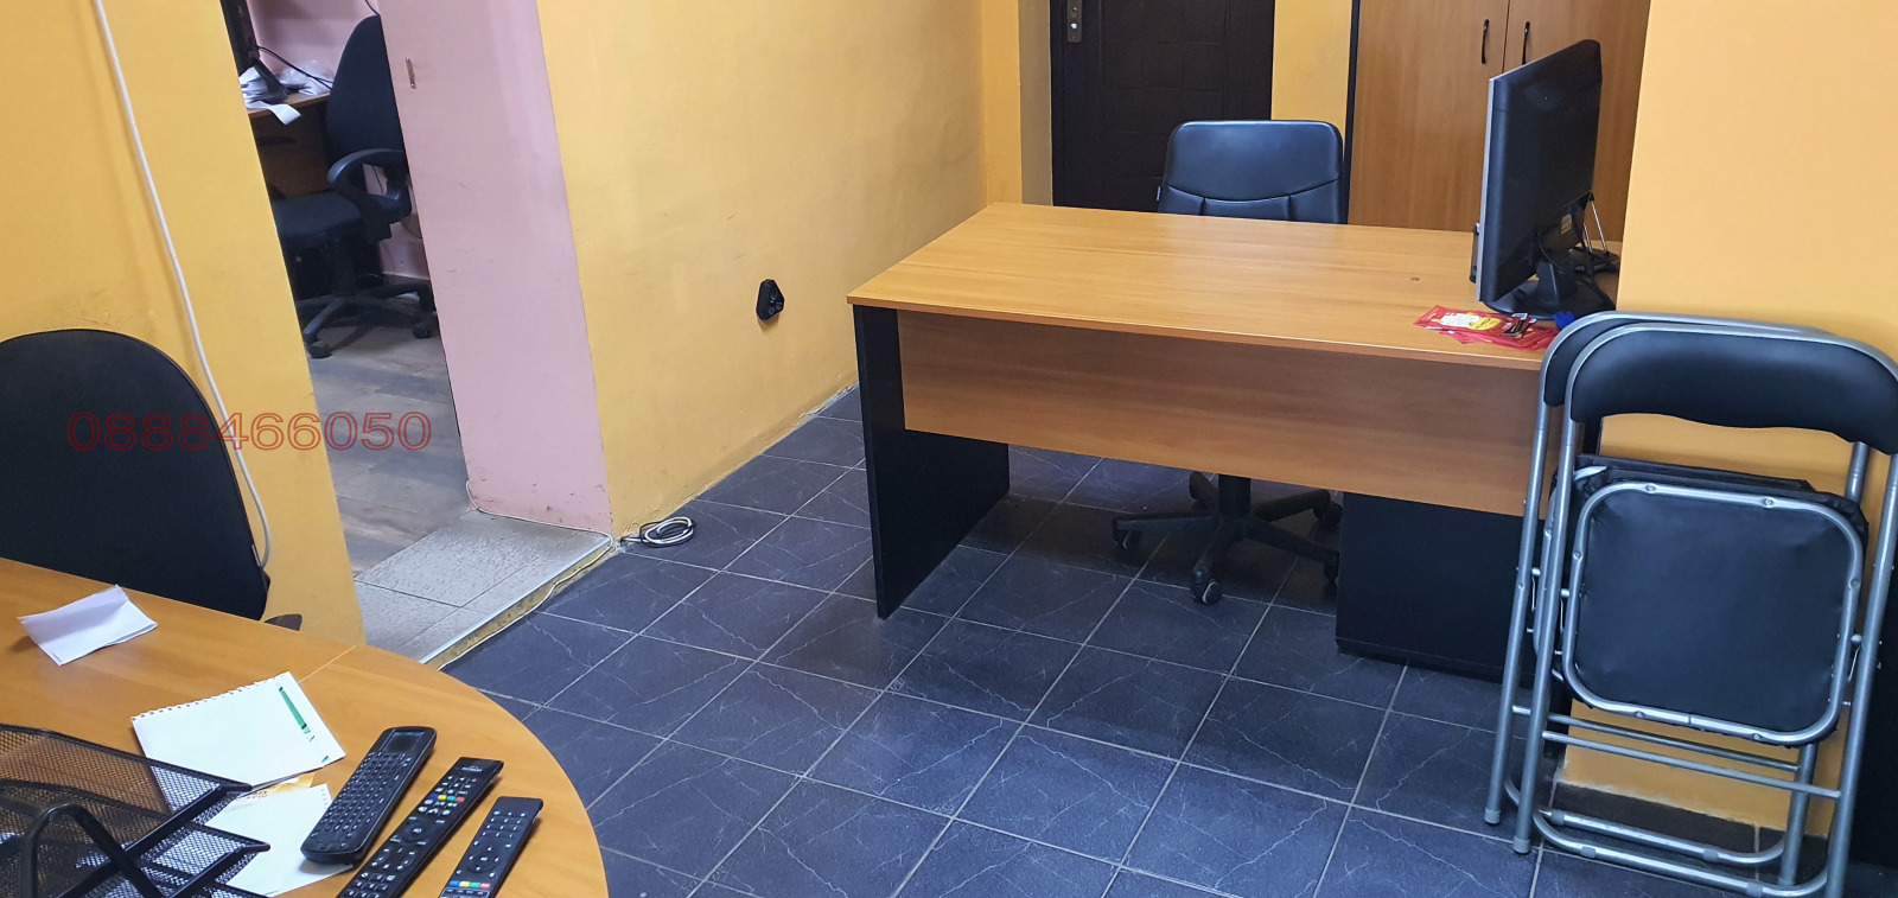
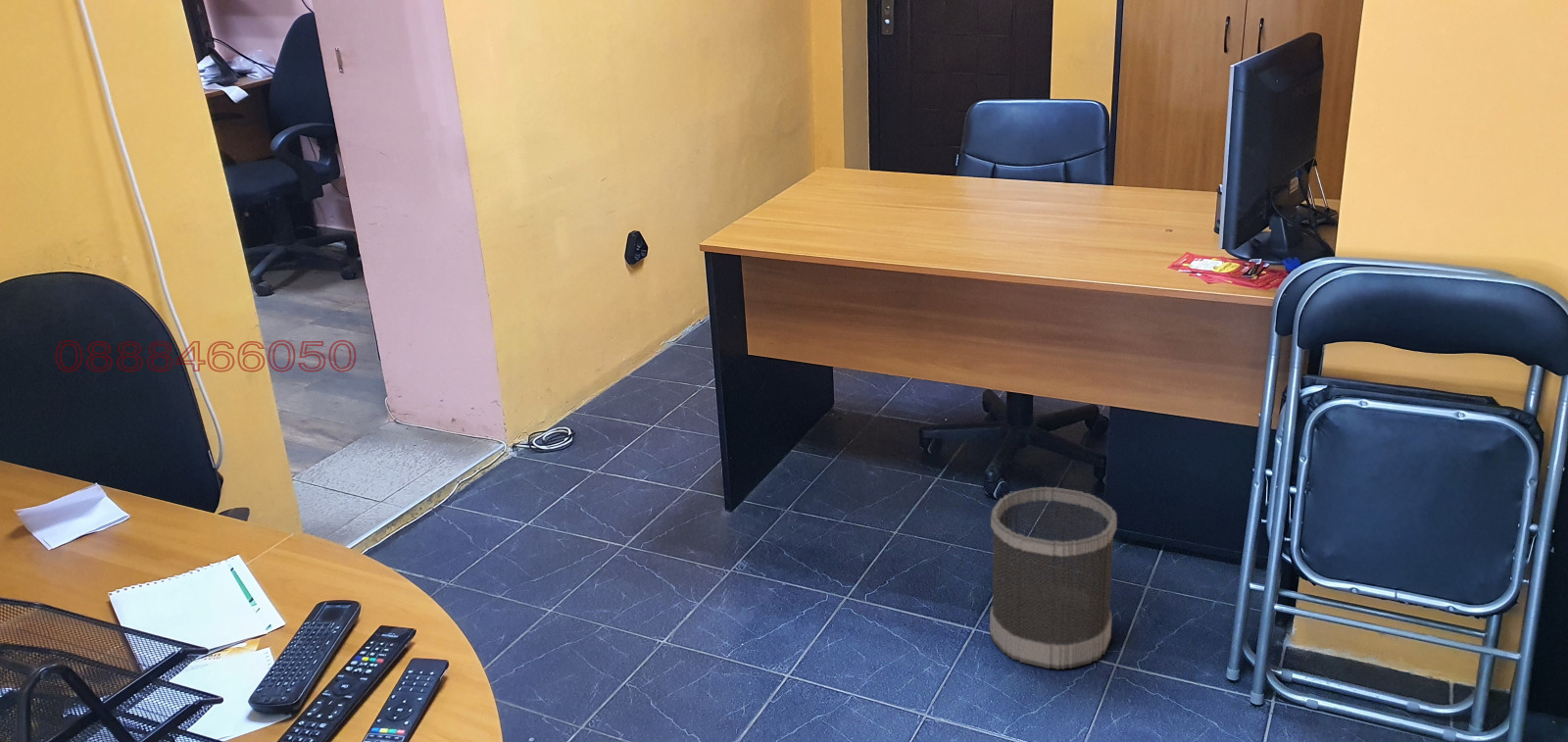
+ wastebasket [989,486,1118,670]
